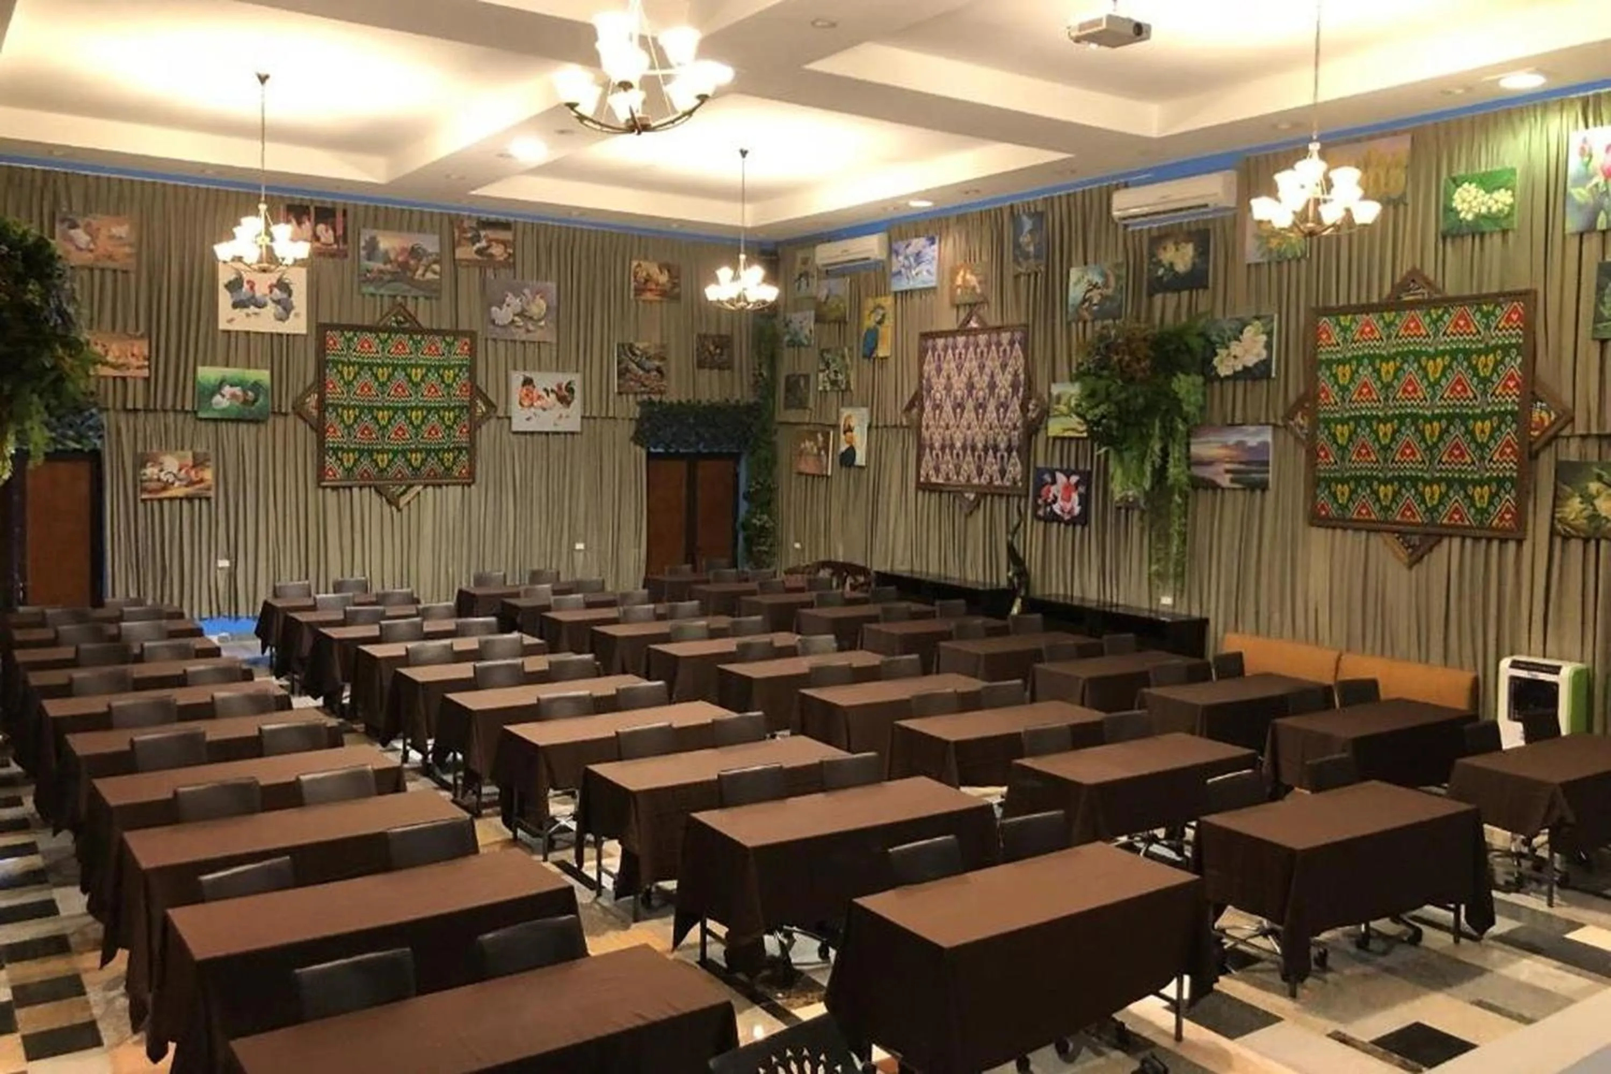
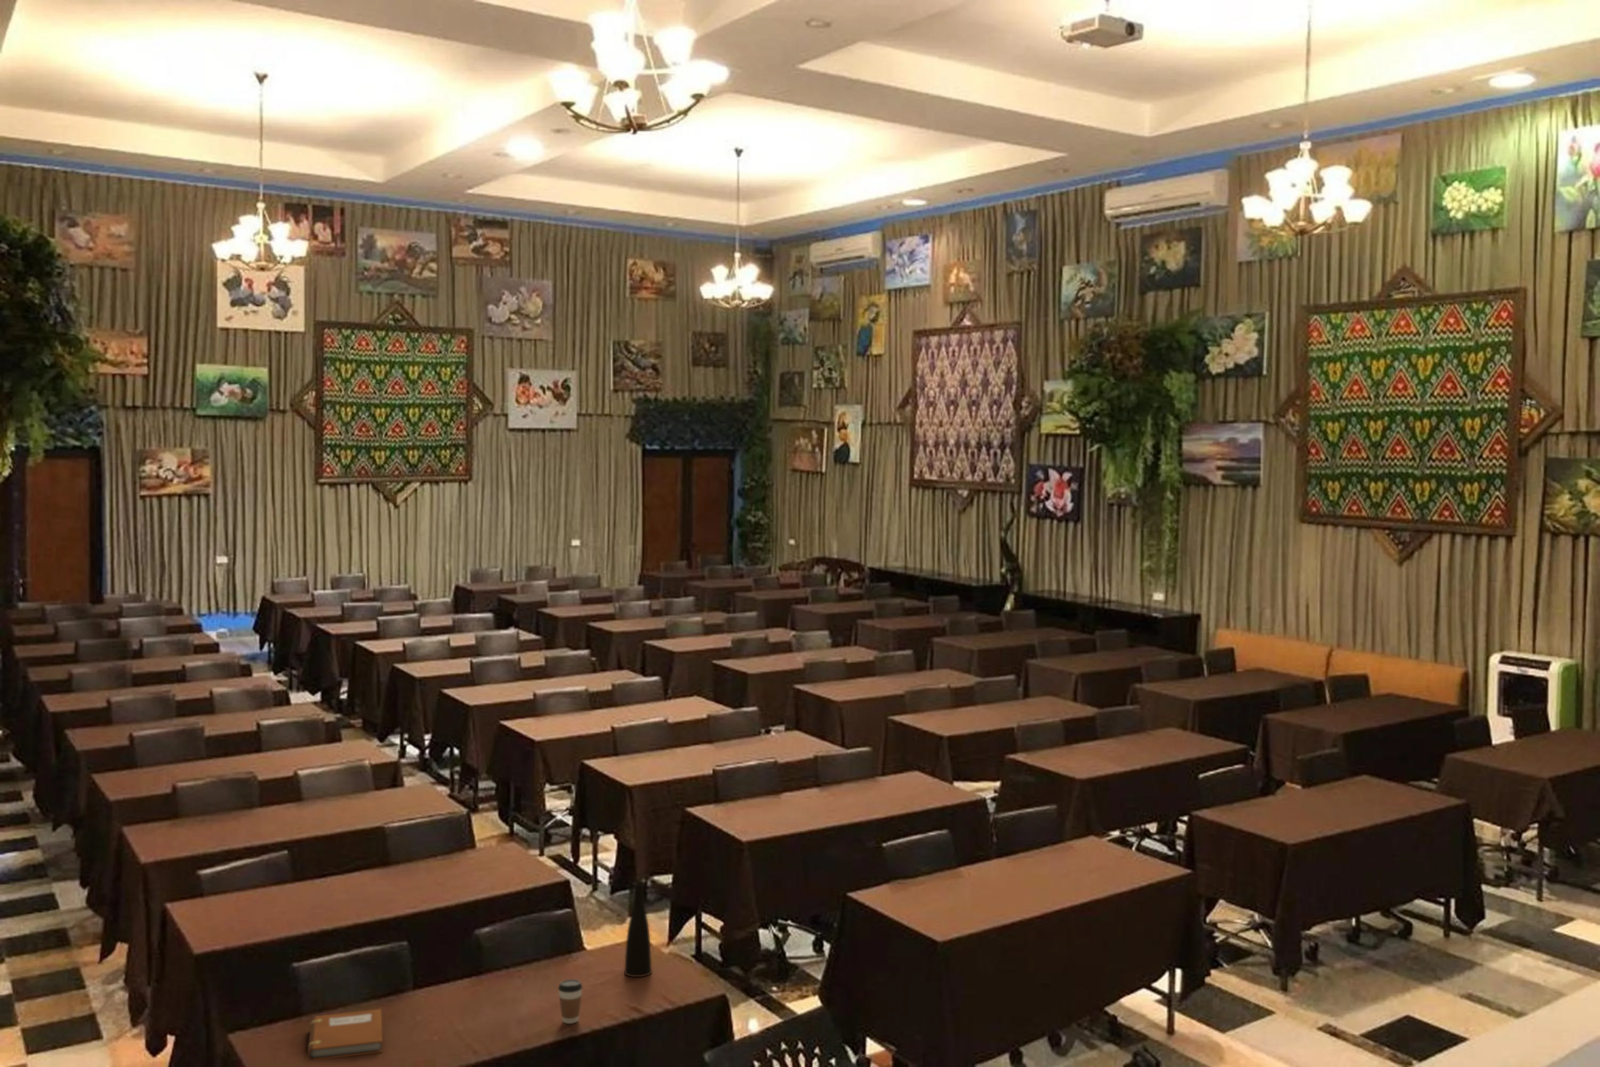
+ vase [624,881,652,978]
+ notebook [307,1009,383,1061]
+ coffee cup [558,979,583,1024]
